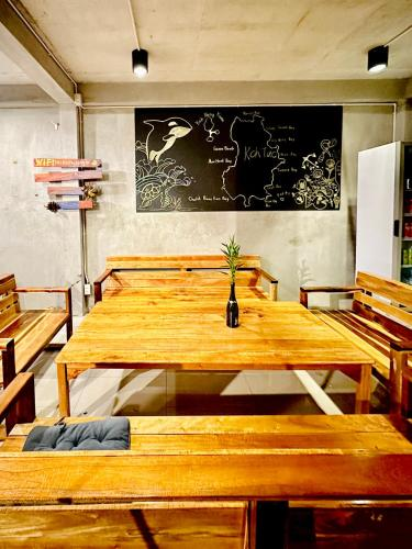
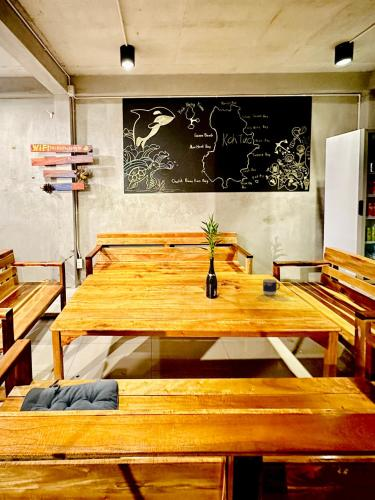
+ cup [262,278,281,297]
